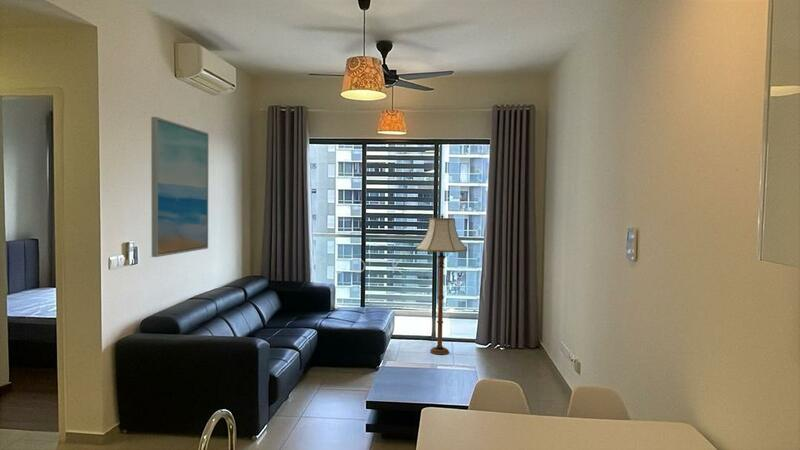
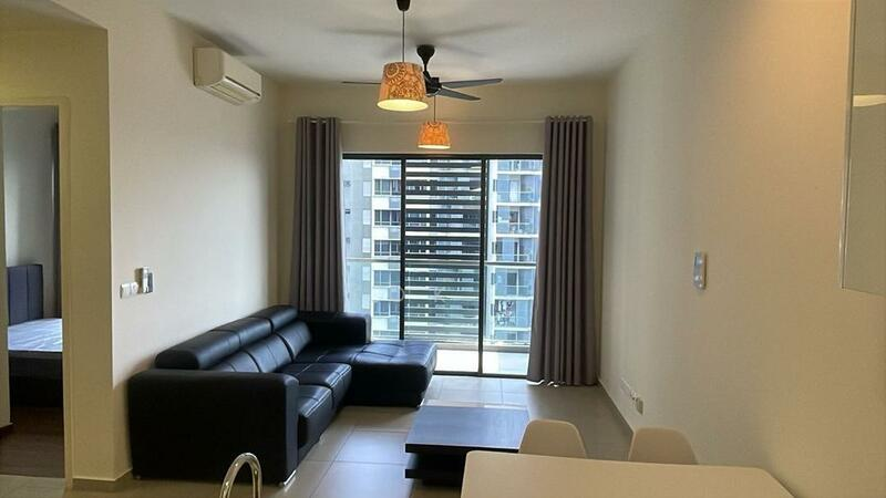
- floor lamp [415,213,468,356]
- wall art [150,116,209,258]
